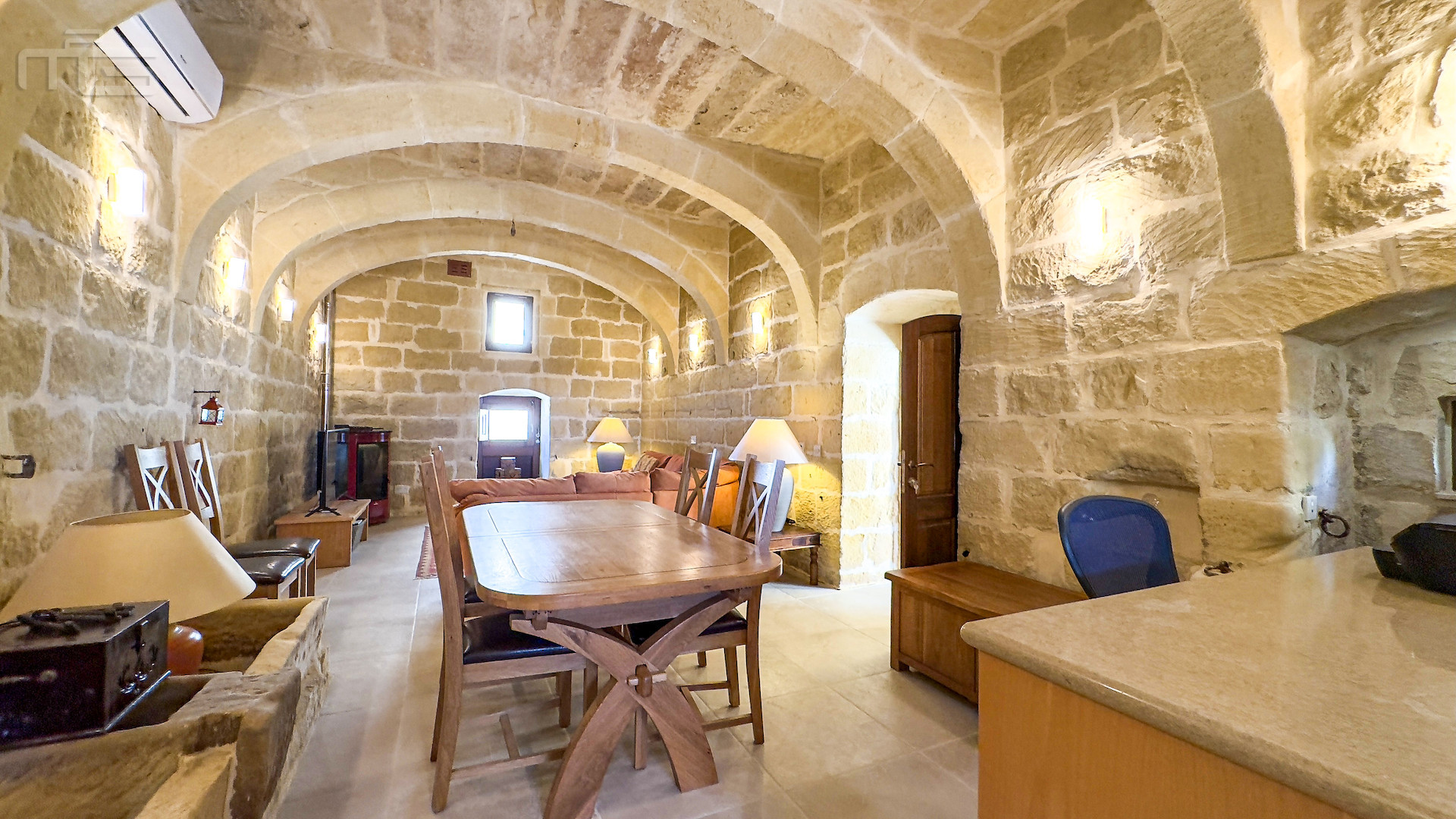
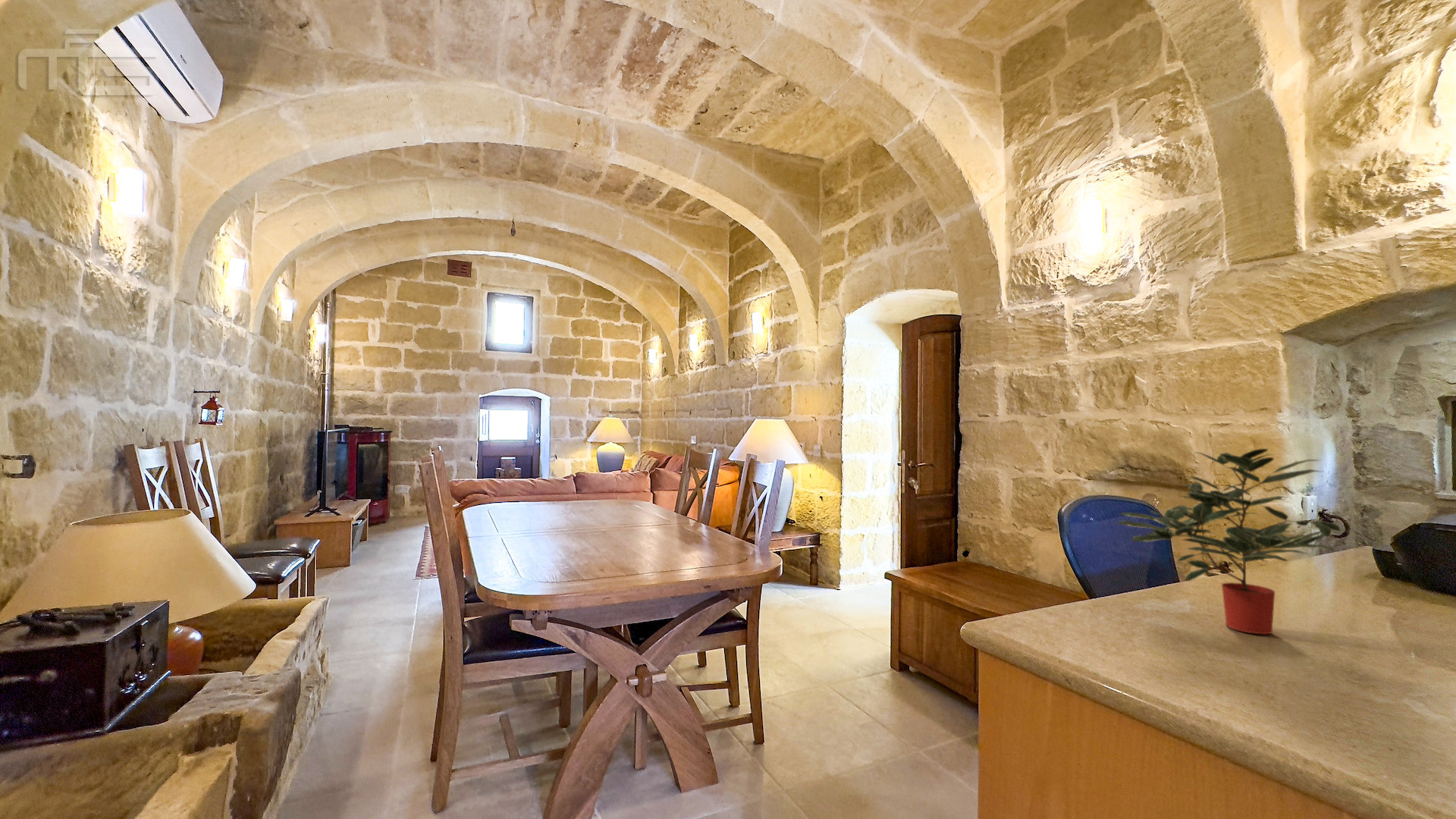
+ potted plant [1115,448,1341,635]
